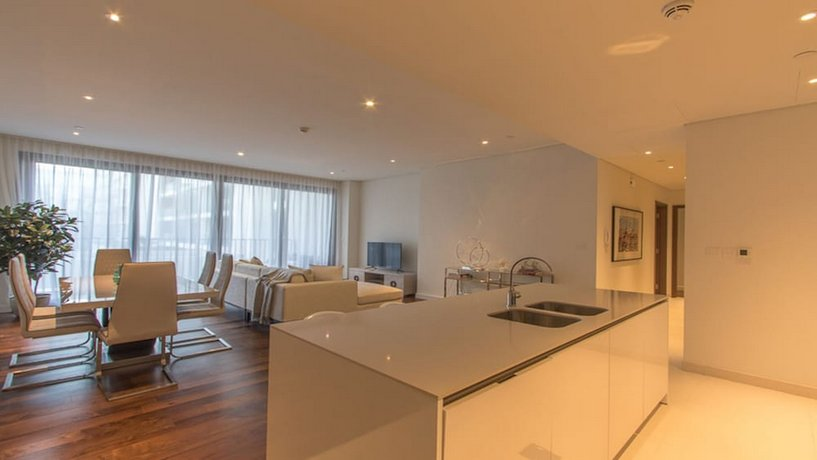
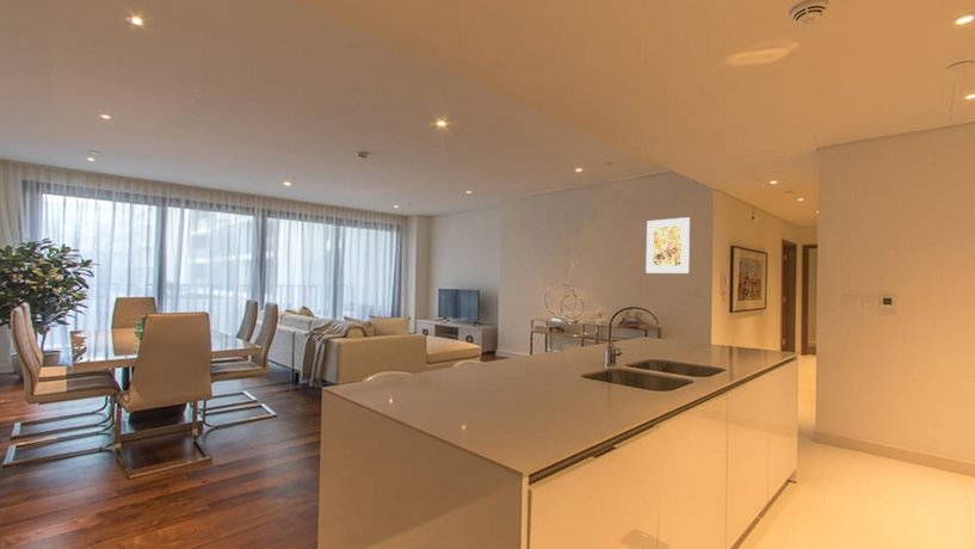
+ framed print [646,216,691,274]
